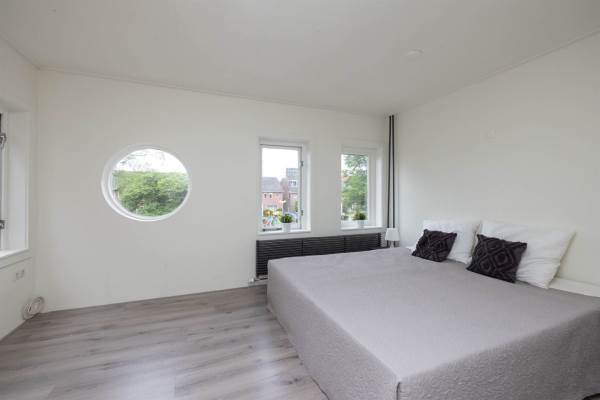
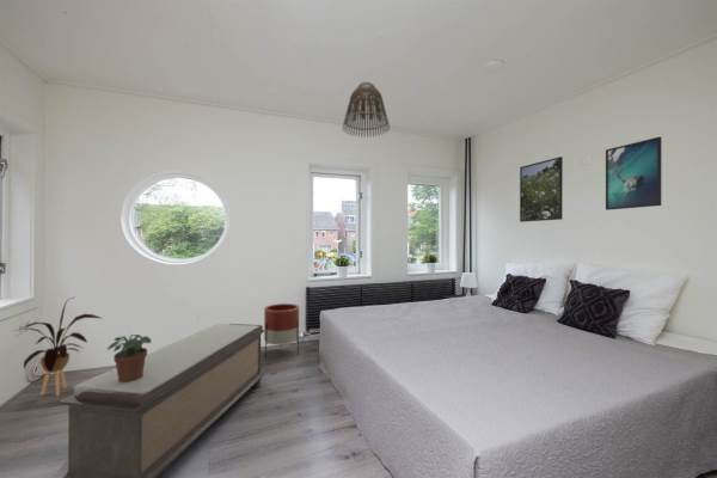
+ bench [57,323,265,478]
+ lamp shade [342,81,391,139]
+ house plant [13,296,104,398]
+ planter [263,302,300,360]
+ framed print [605,136,662,212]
+ potted plant [106,333,152,382]
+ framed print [519,155,564,223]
